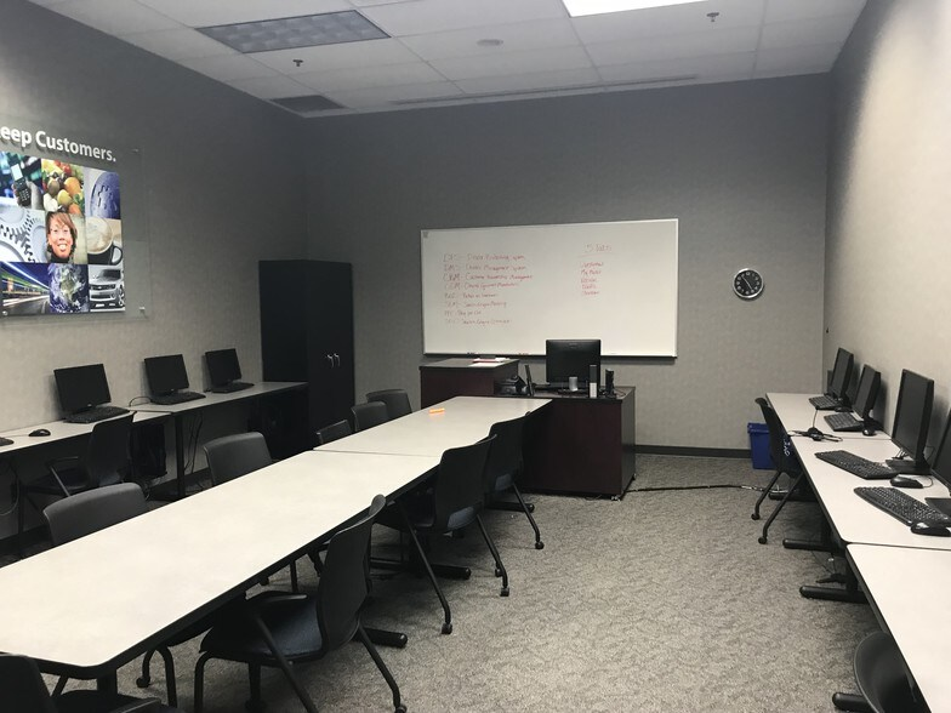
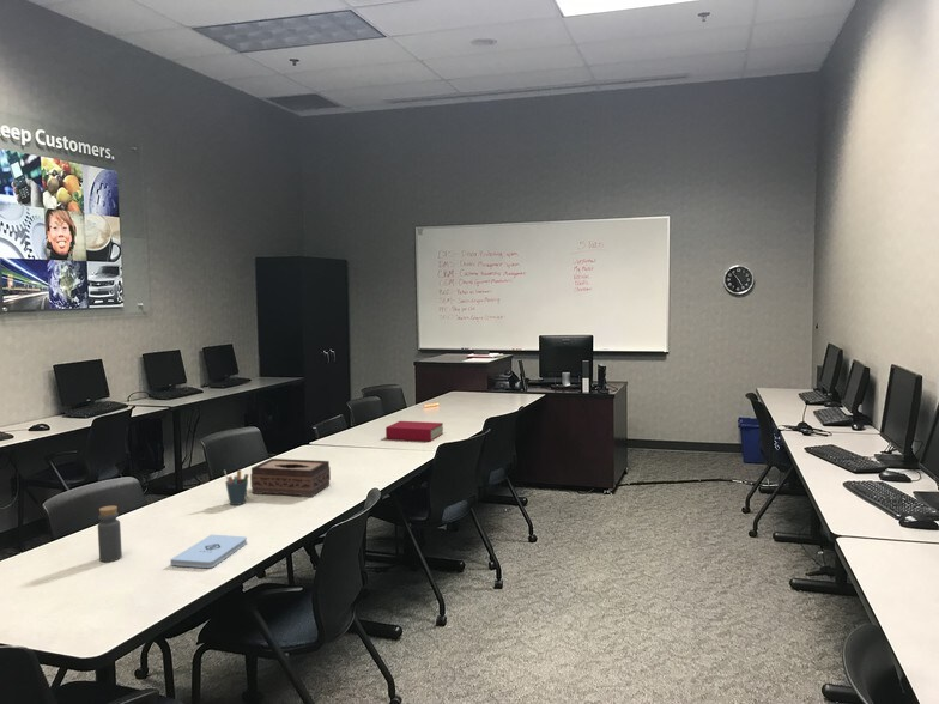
+ book [384,420,444,442]
+ pen holder [223,469,250,506]
+ bottle [97,505,123,563]
+ notepad [169,534,248,569]
+ tissue box [249,457,332,498]
